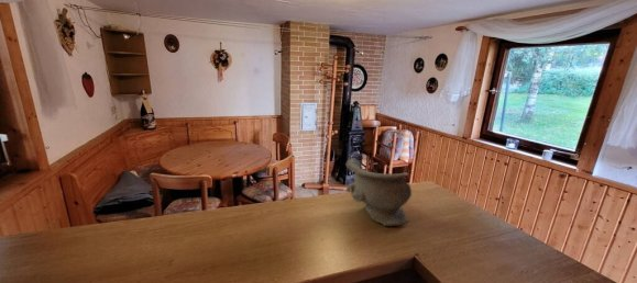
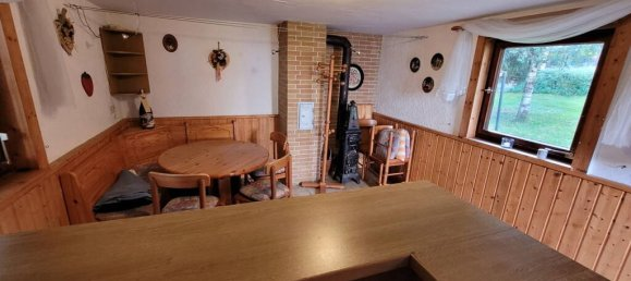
- decorative bowl [344,157,413,227]
